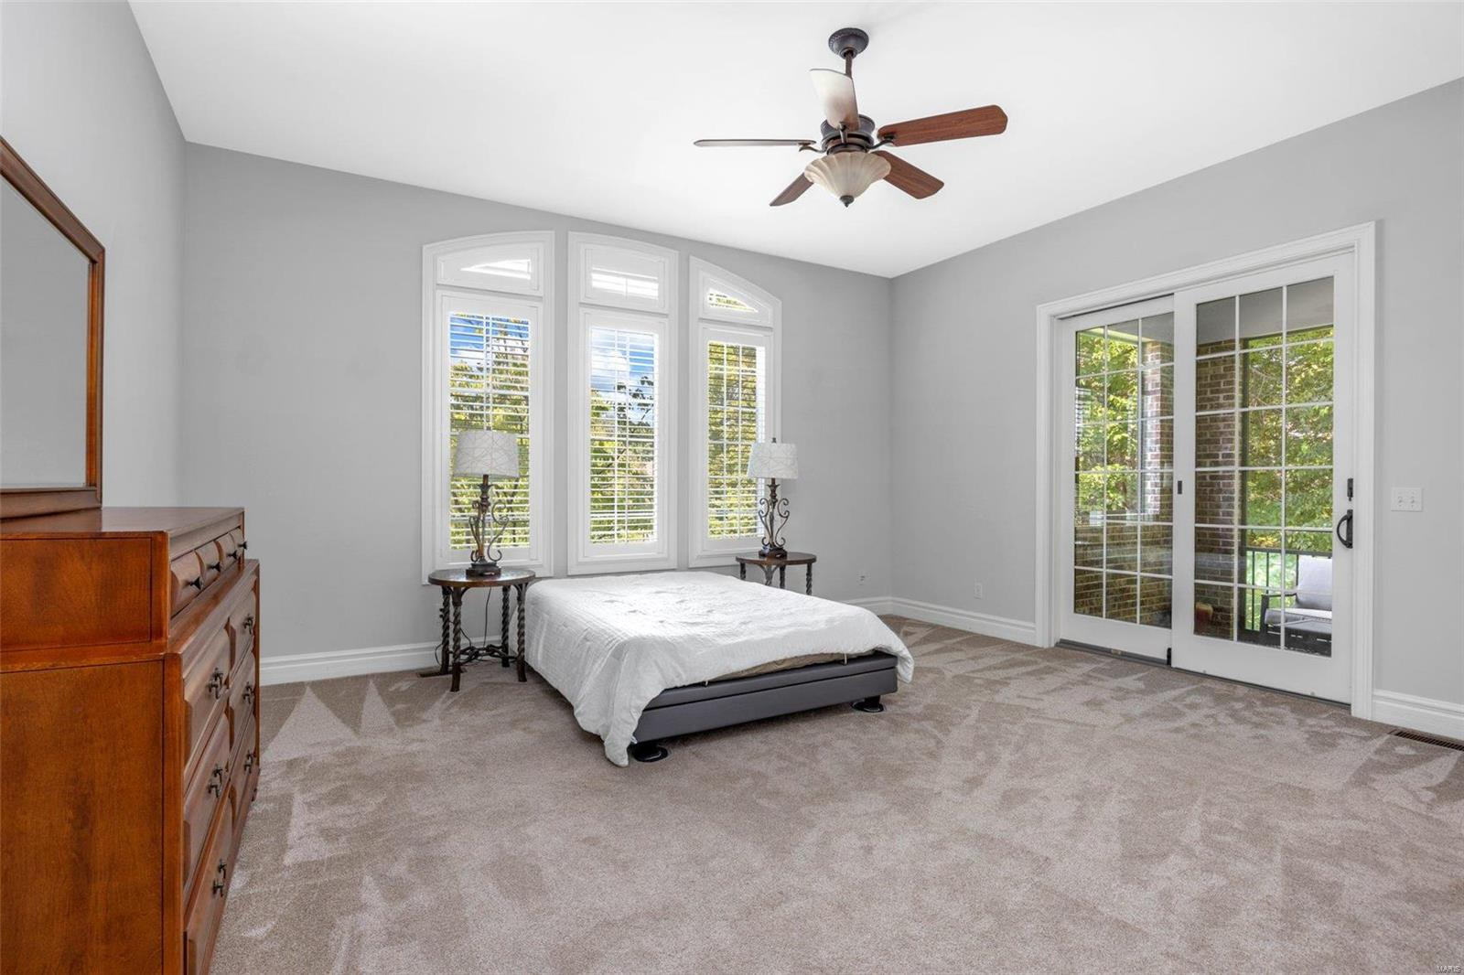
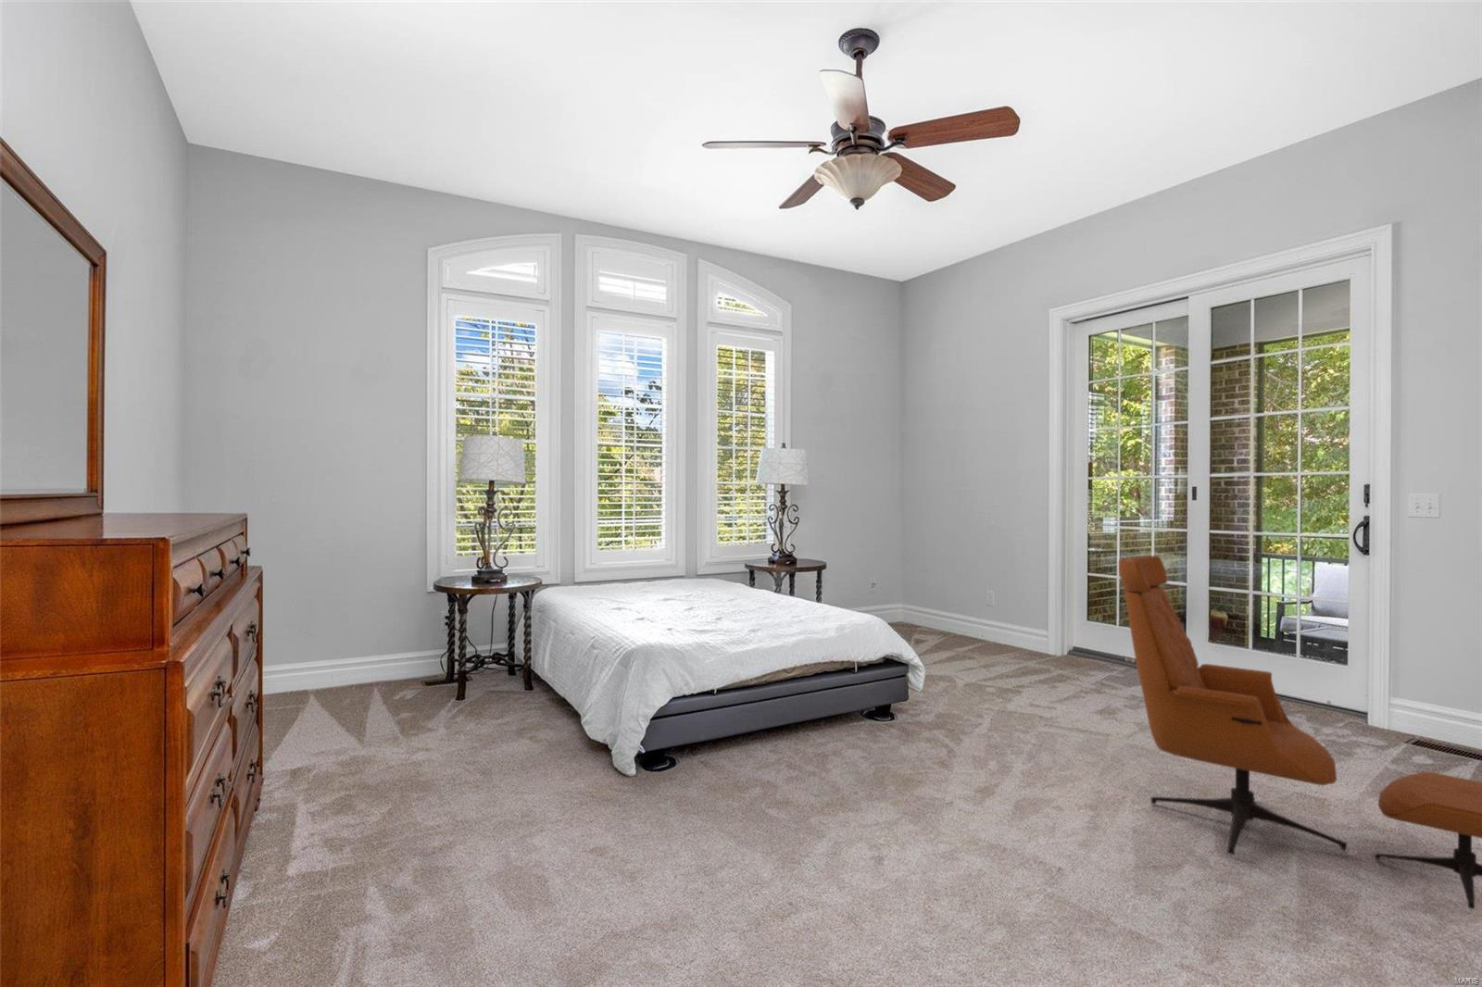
+ lounge chair [1118,554,1482,910]
